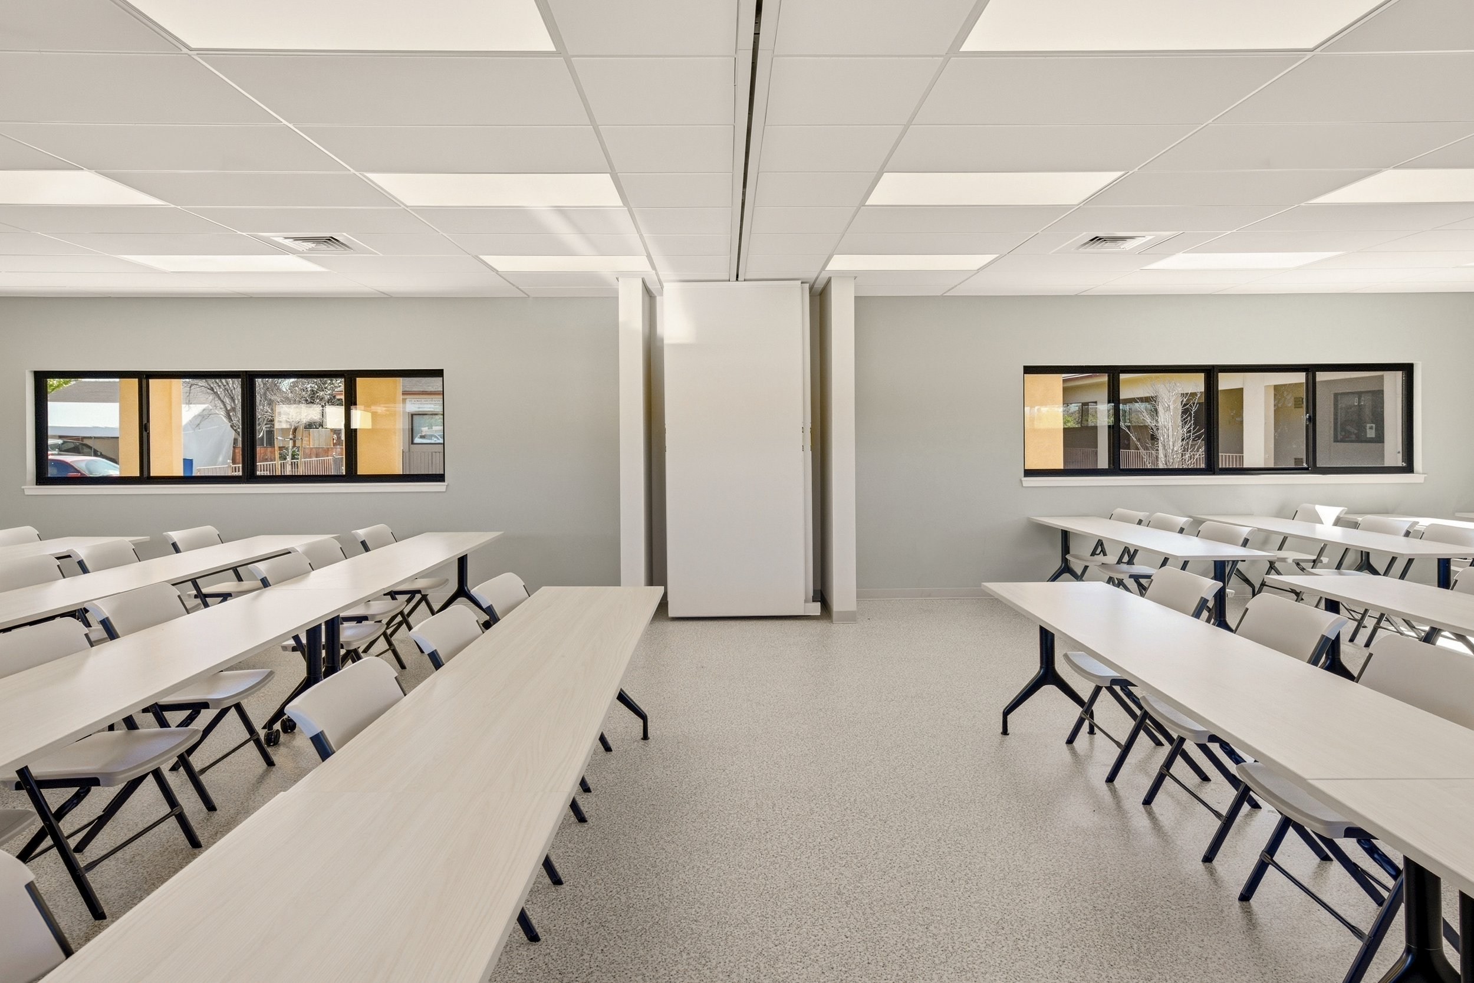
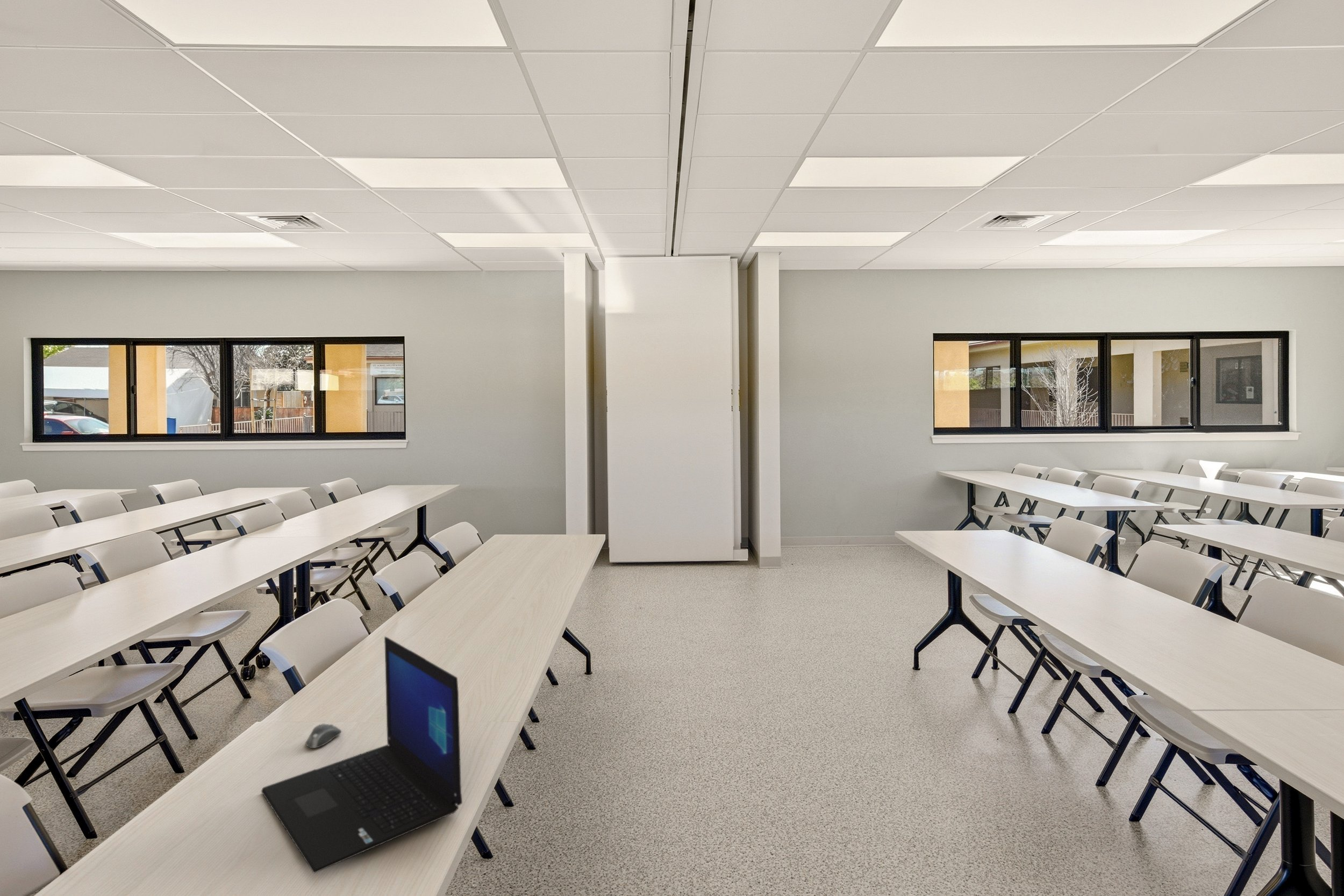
+ laptop [261,636,463,874]
+ computer mouse [305,723,342,749]
